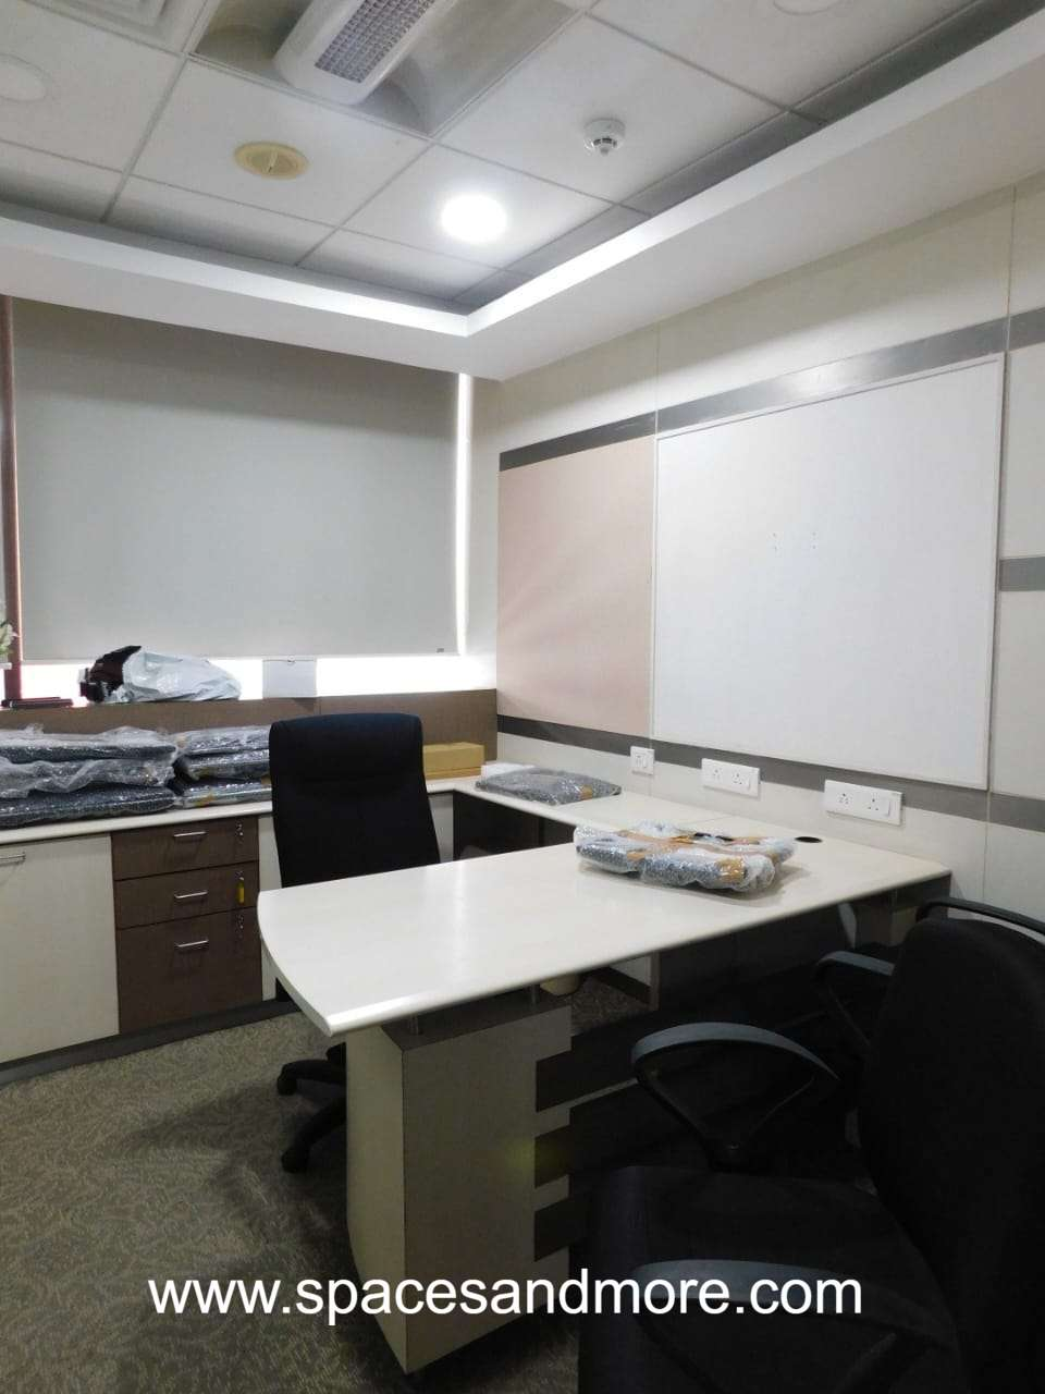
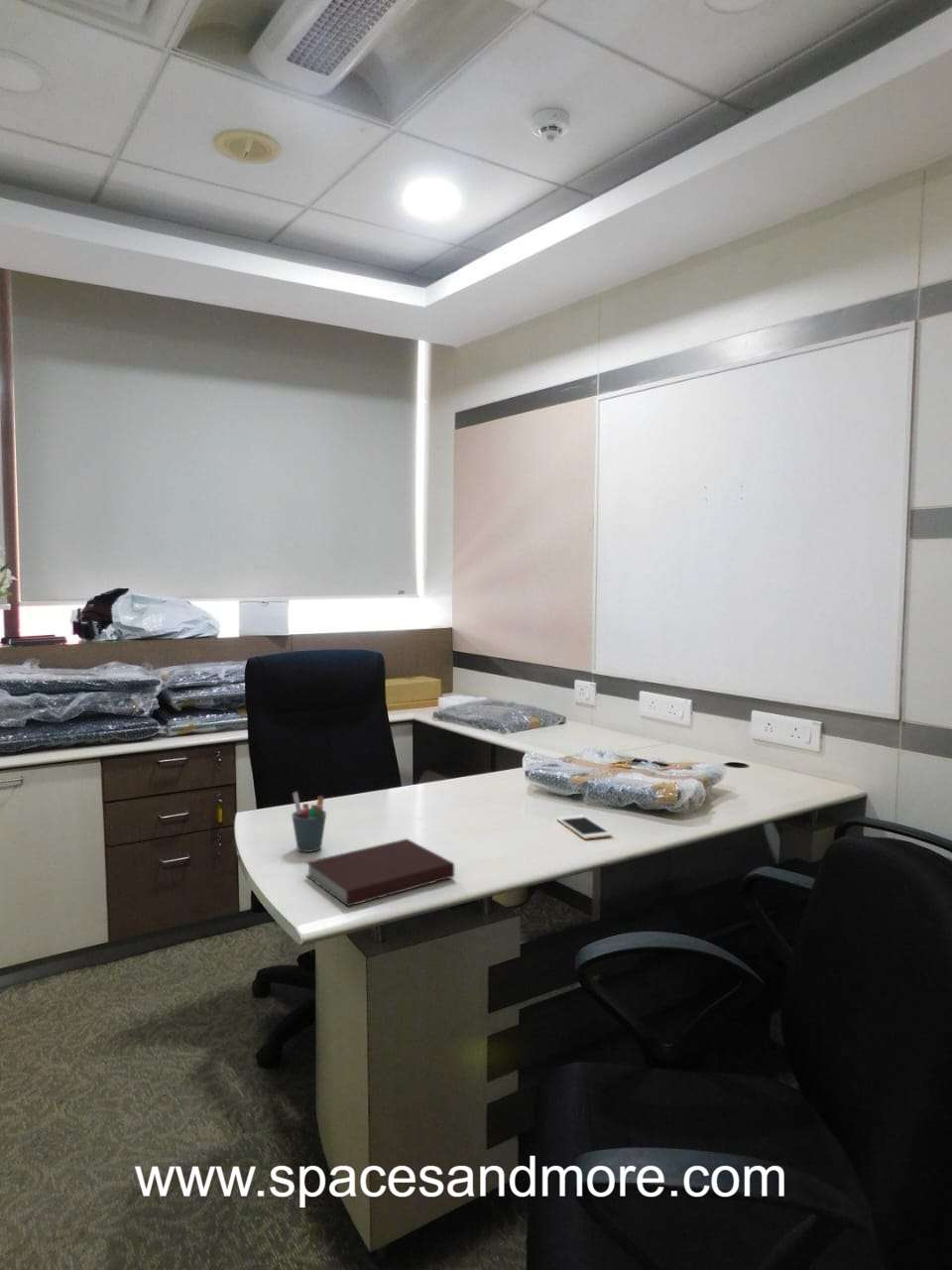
+ notebook [305,837,455,908]
+ pen holder [291,791,327,853]
+ cell phone [556,814,613,840]
